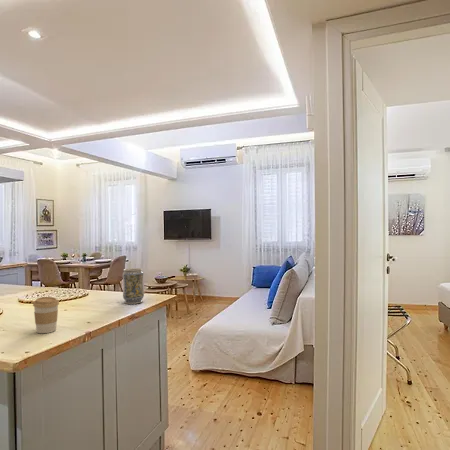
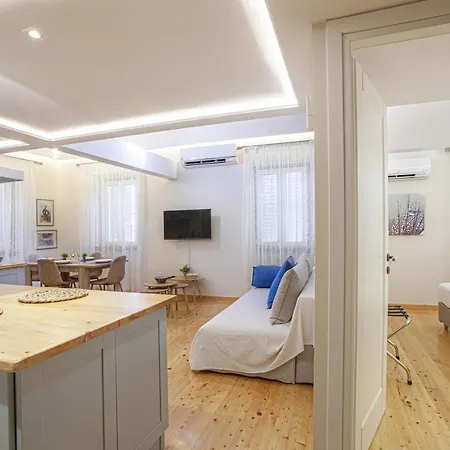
- vase [122,267,145,305]
- coffee cup [32,296,60,334]
